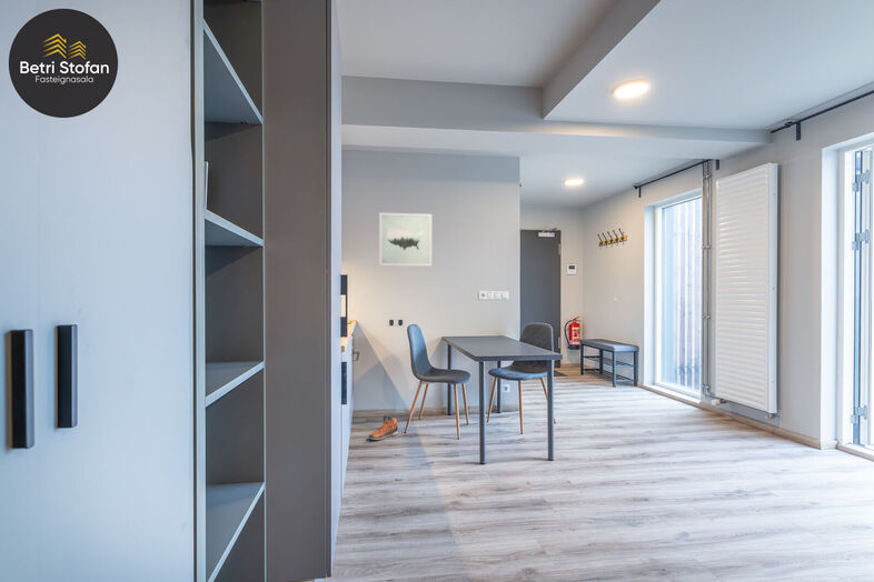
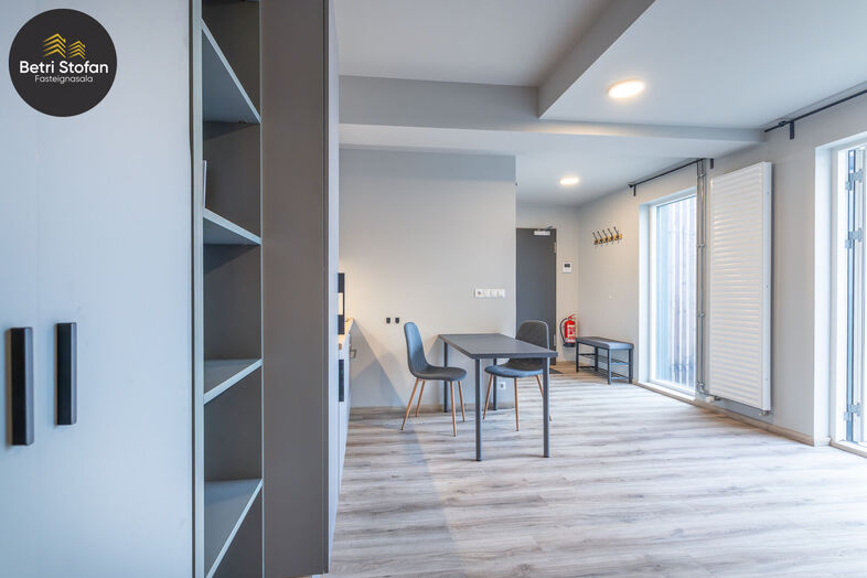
- wall art [378,212,433,268]
- sneaker [368,414,399,441]
